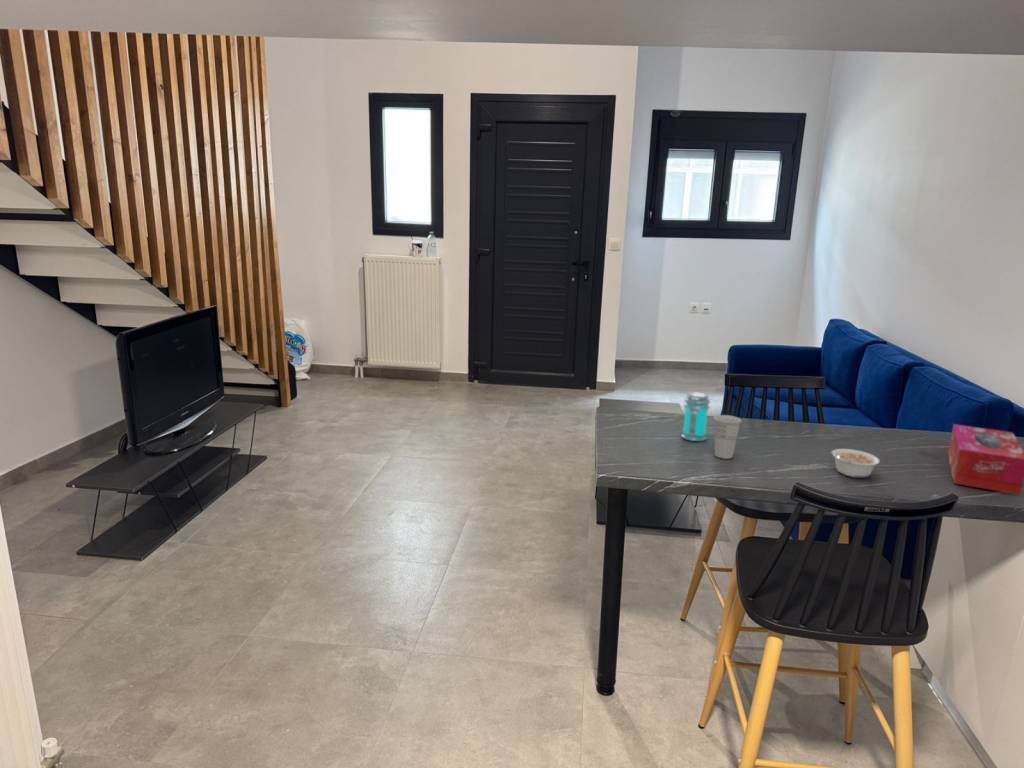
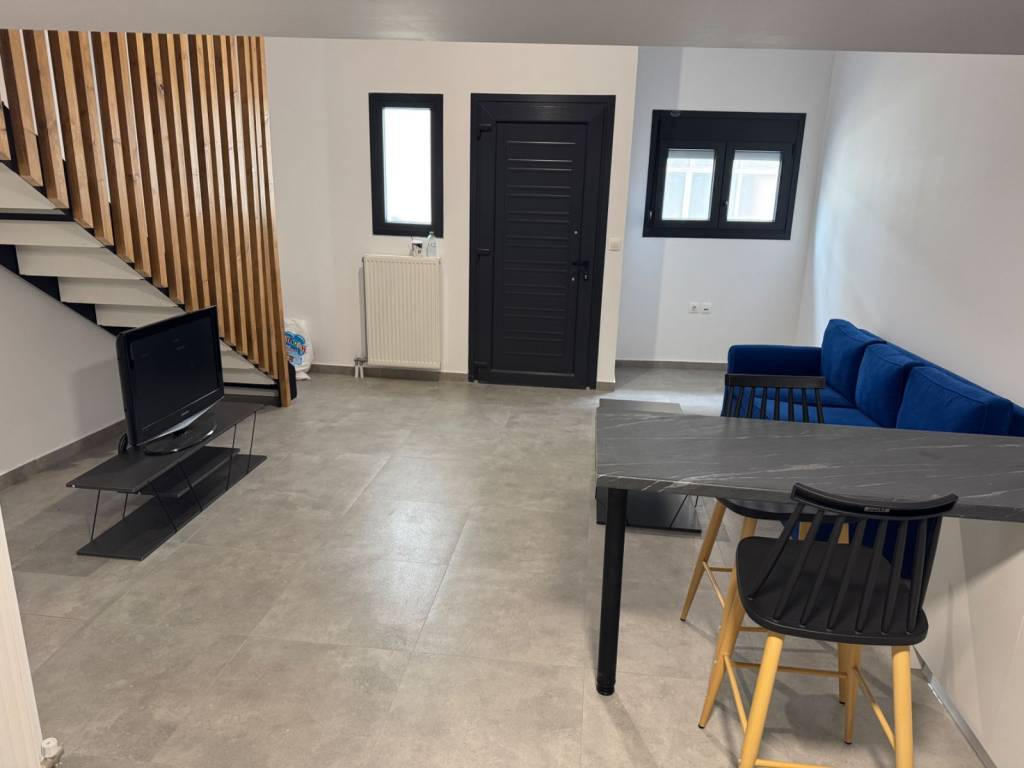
- cup [712,414,743,460]
- legume [831,448,881,479]
- jar [680,392,711,442]
- tissue box [947,423,1024,496]
